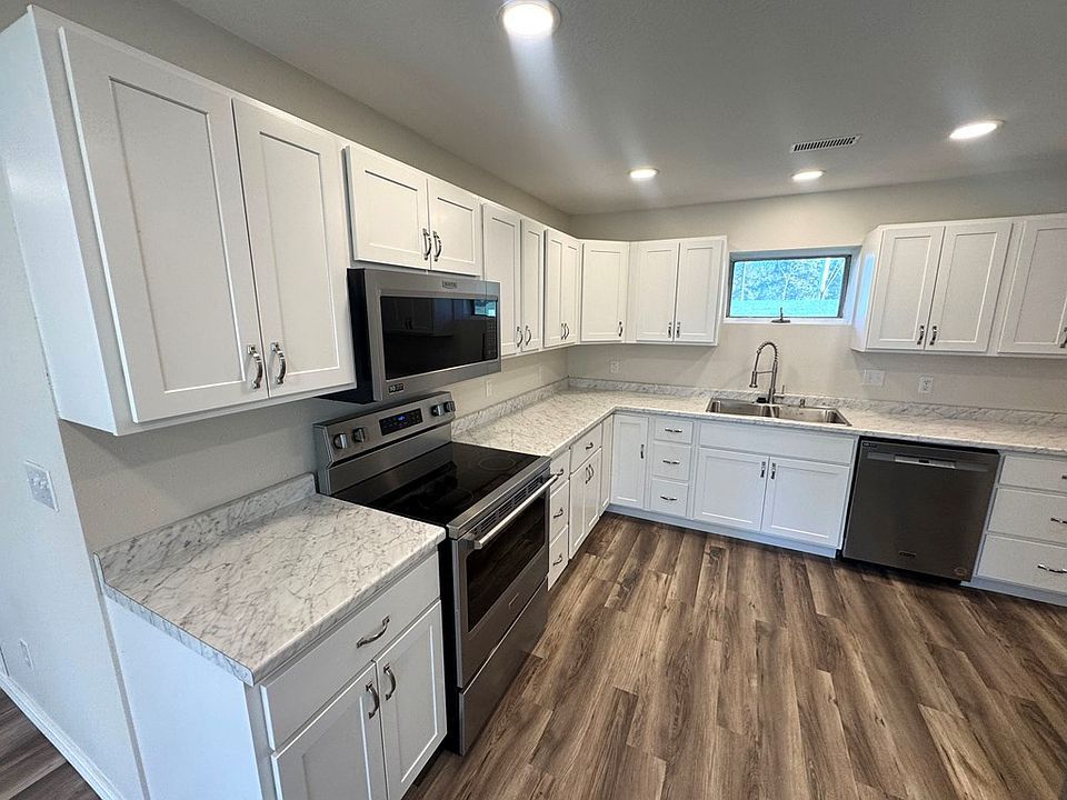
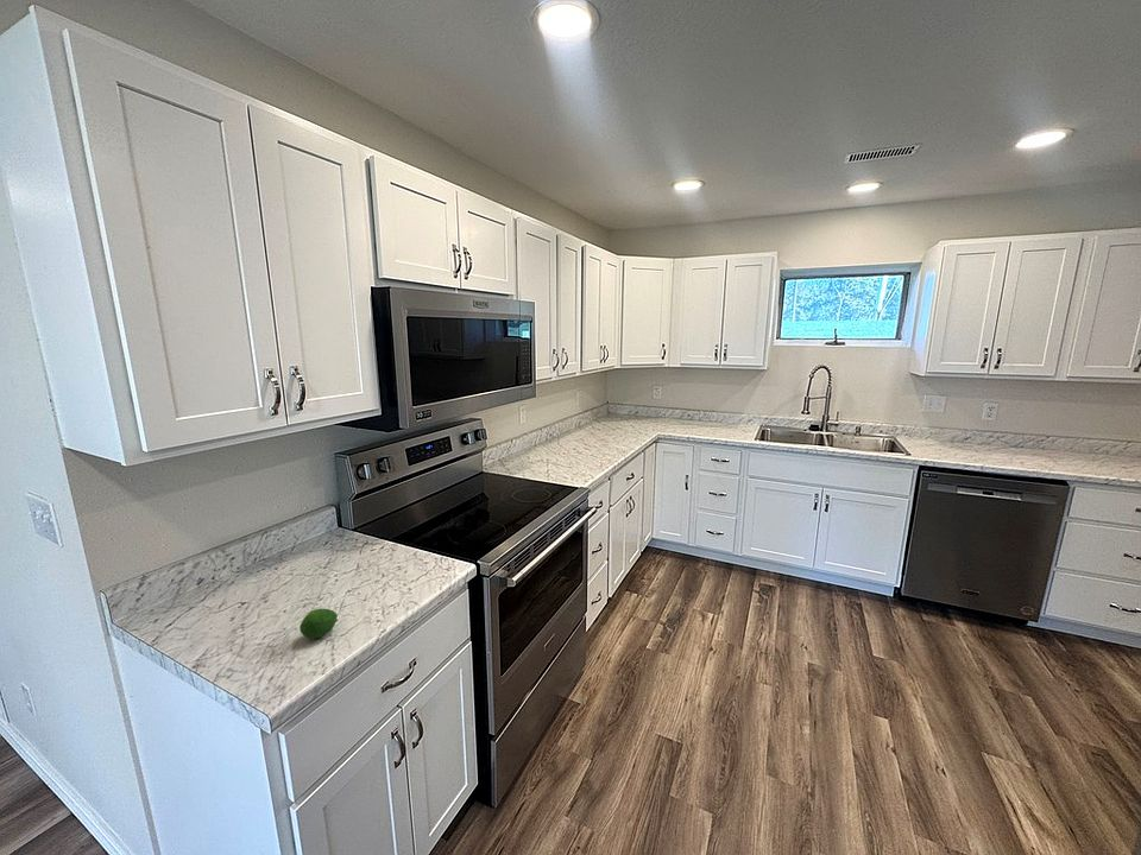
+ fruit [298,608,339,640]
